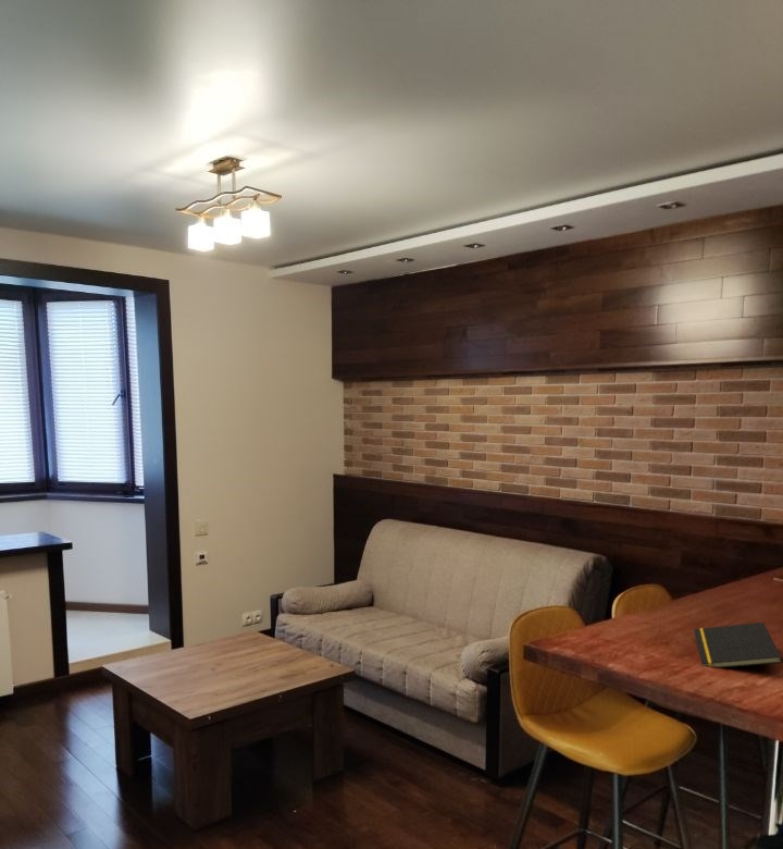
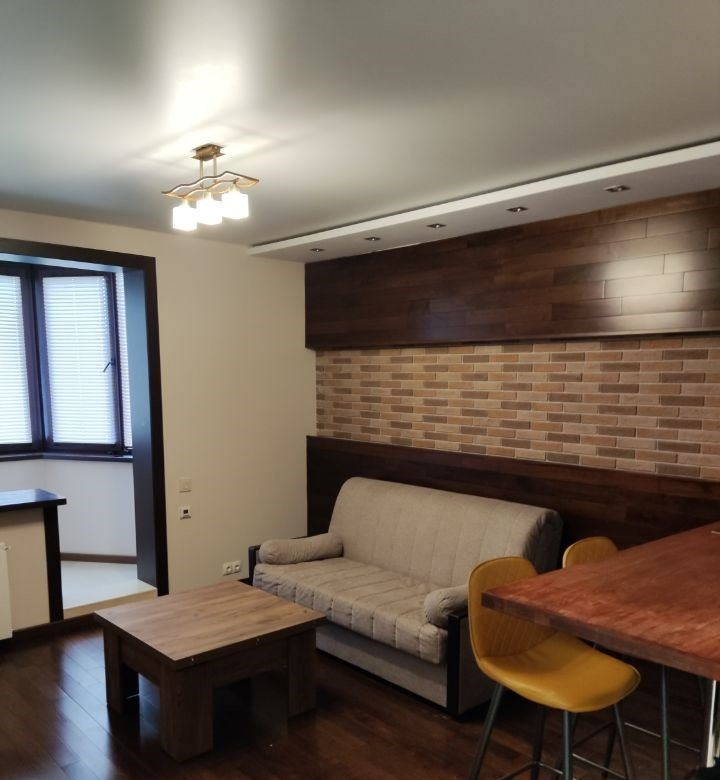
- notepad [693,622,783,669]
